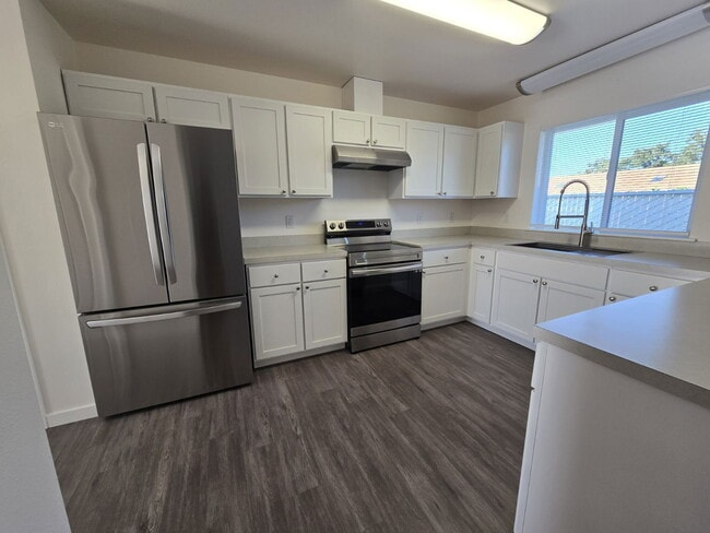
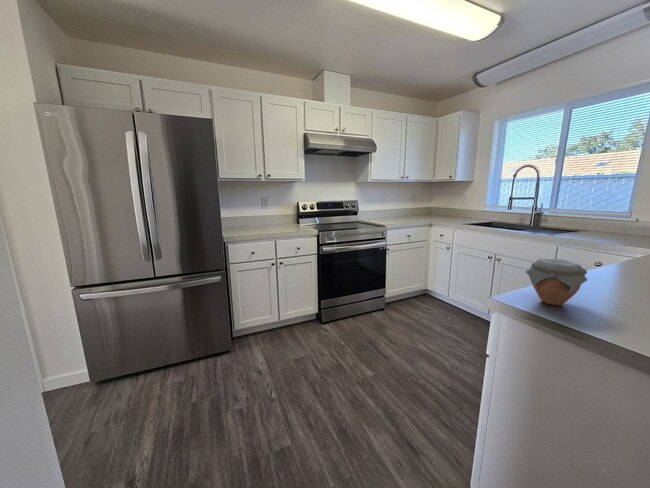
+ jar [525,257,588,307]
